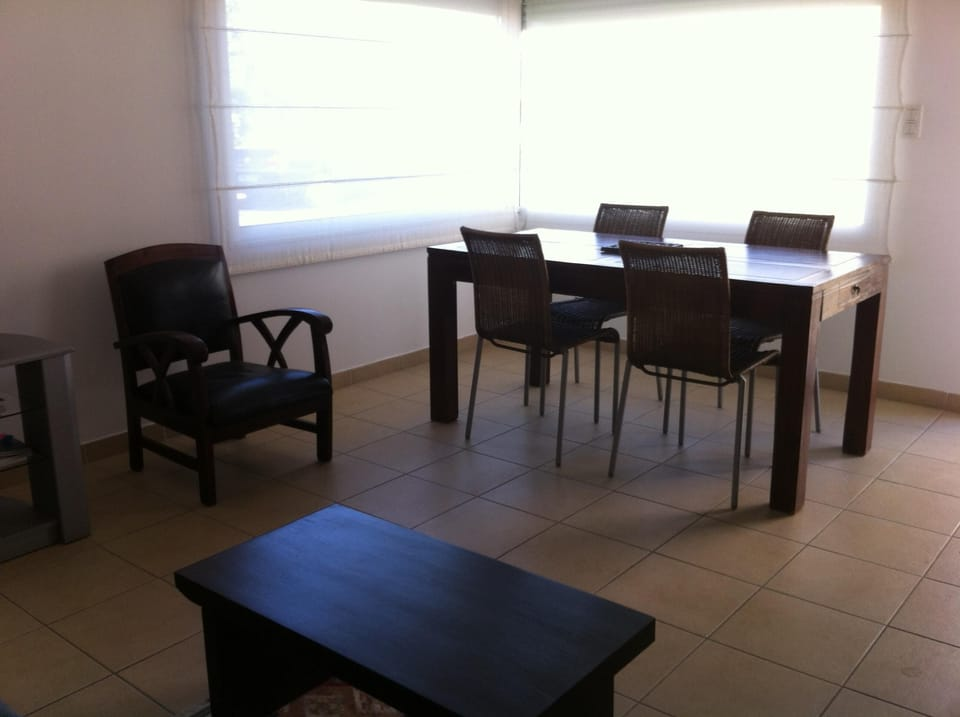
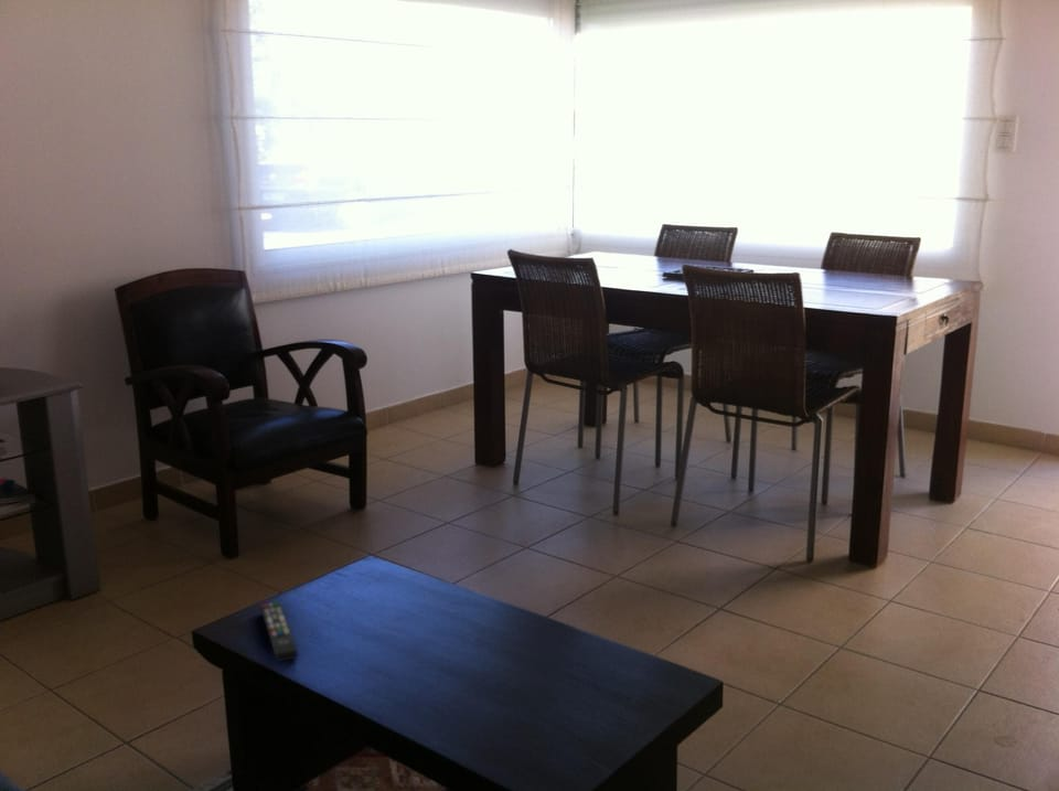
+ remote control [259,600,299,663]
